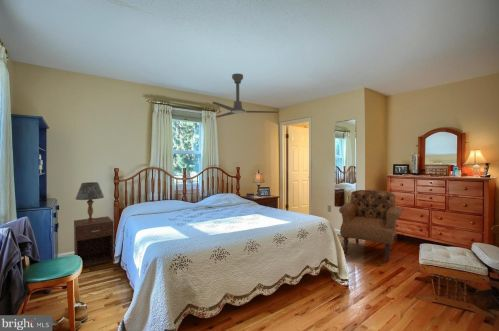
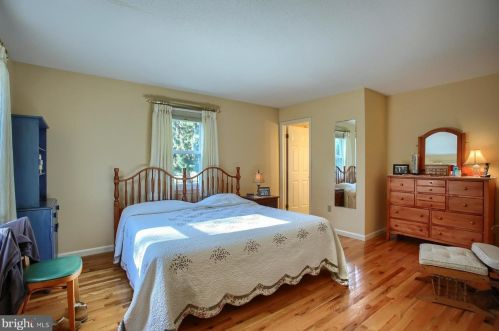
- table lamp [75,181,105,223]
- nightstand [73,215,115,268]
- ceiling fan [211,72,280,119]
- armchair [338,189,403,263]
